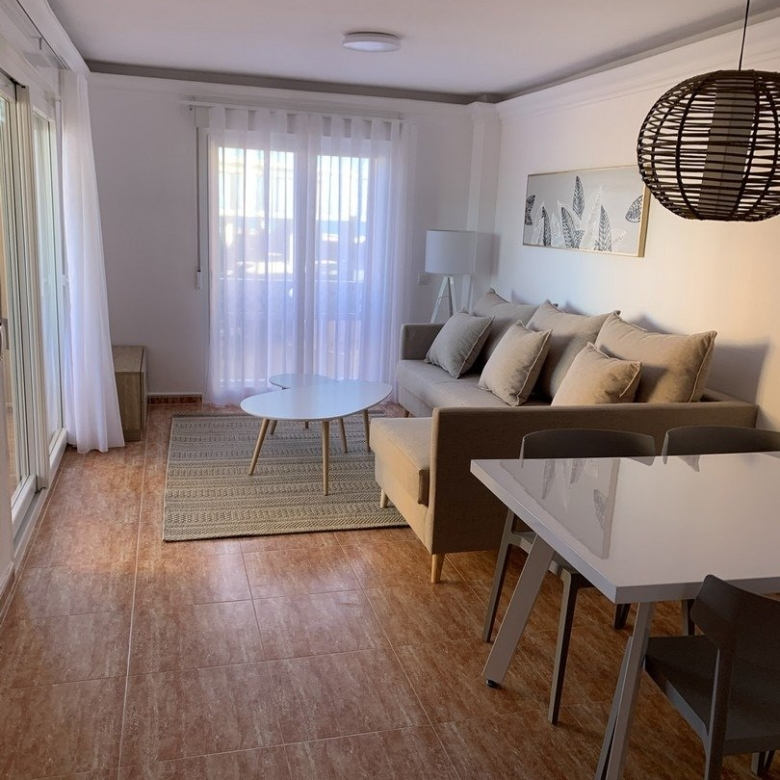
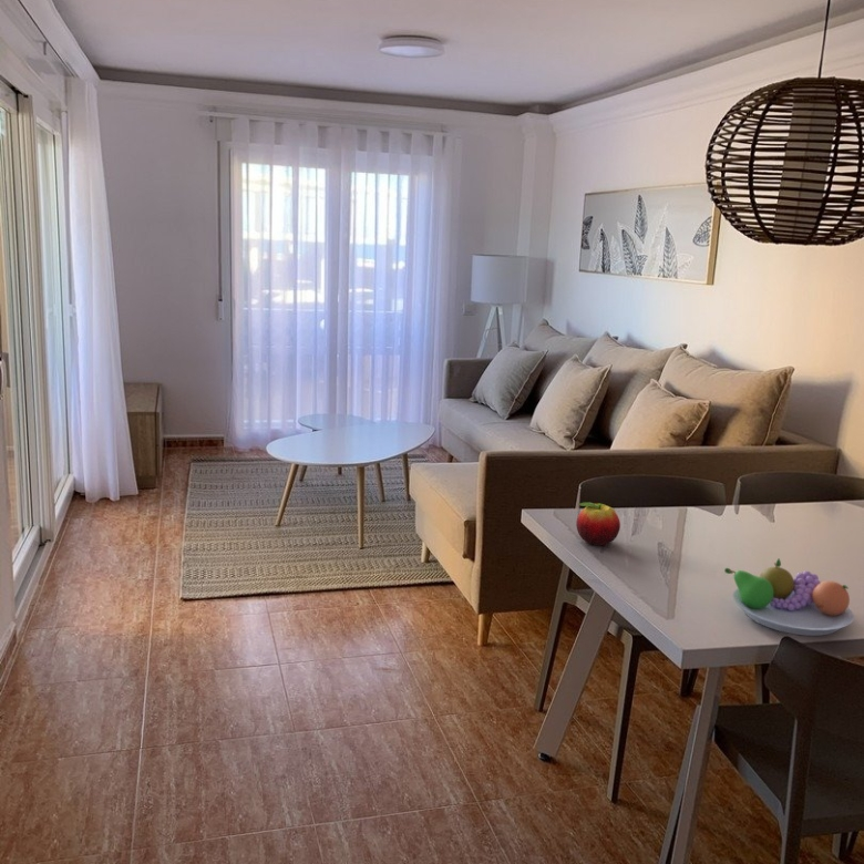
+ fruit bowl [723,558,855,637]
+ fruit [575,502,621,546]
